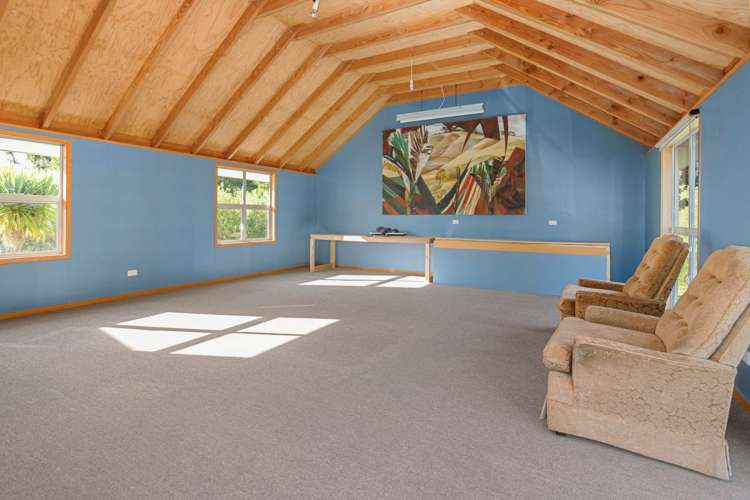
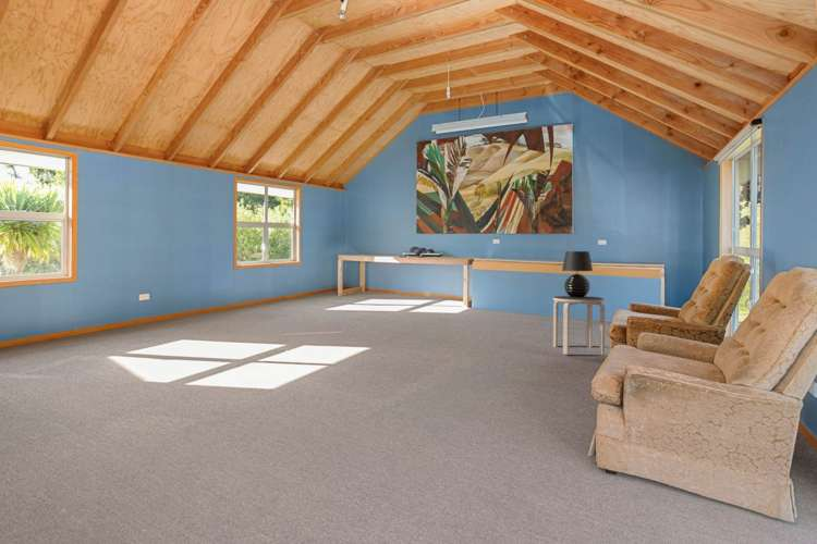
+ side table [552,295,606,356]
+ table lamp [561,250,594,298]
